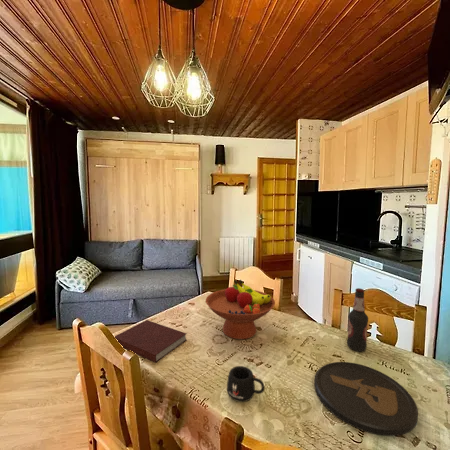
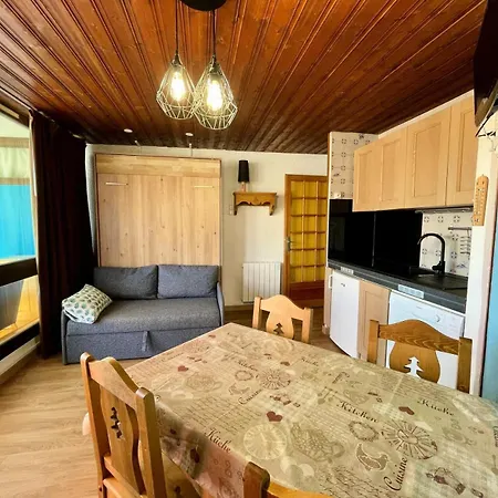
- notebook [114,319,188,364]
- fruit bowl [205,279,276,341]
- mug [226,365,266,403]
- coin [313,361,419,437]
- bottle [346,287,369,353]
